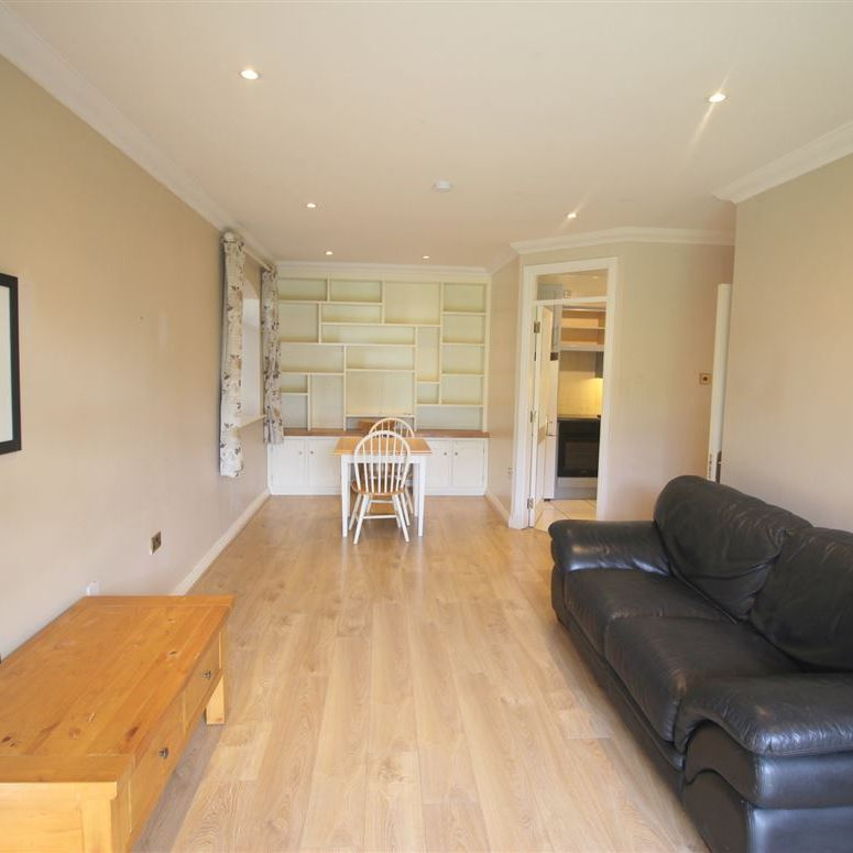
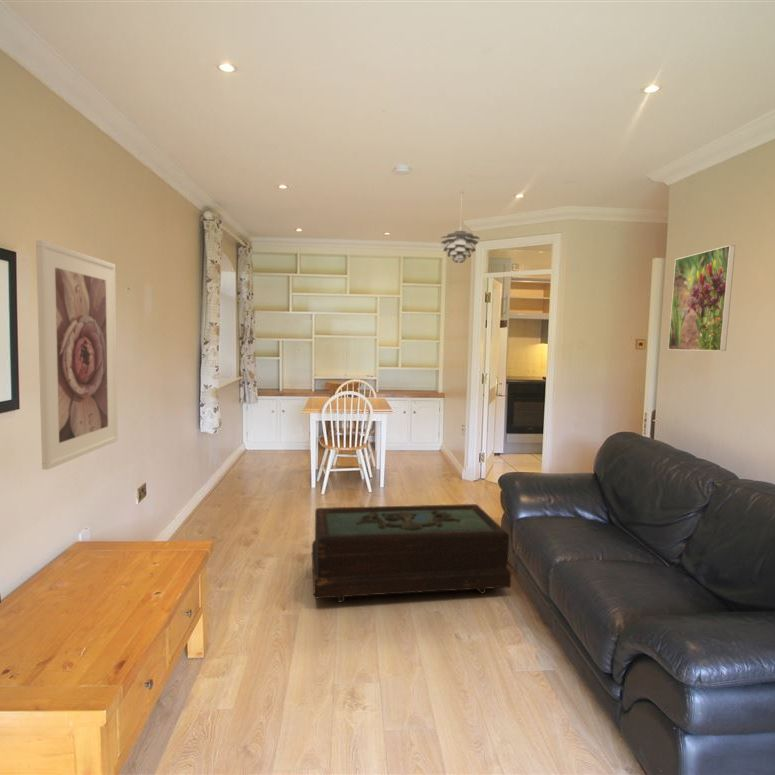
+ coffee table [311,503,513,604]
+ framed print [35,239,119,471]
+ pendant light [440,190,481,264]
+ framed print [667,244,736,352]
